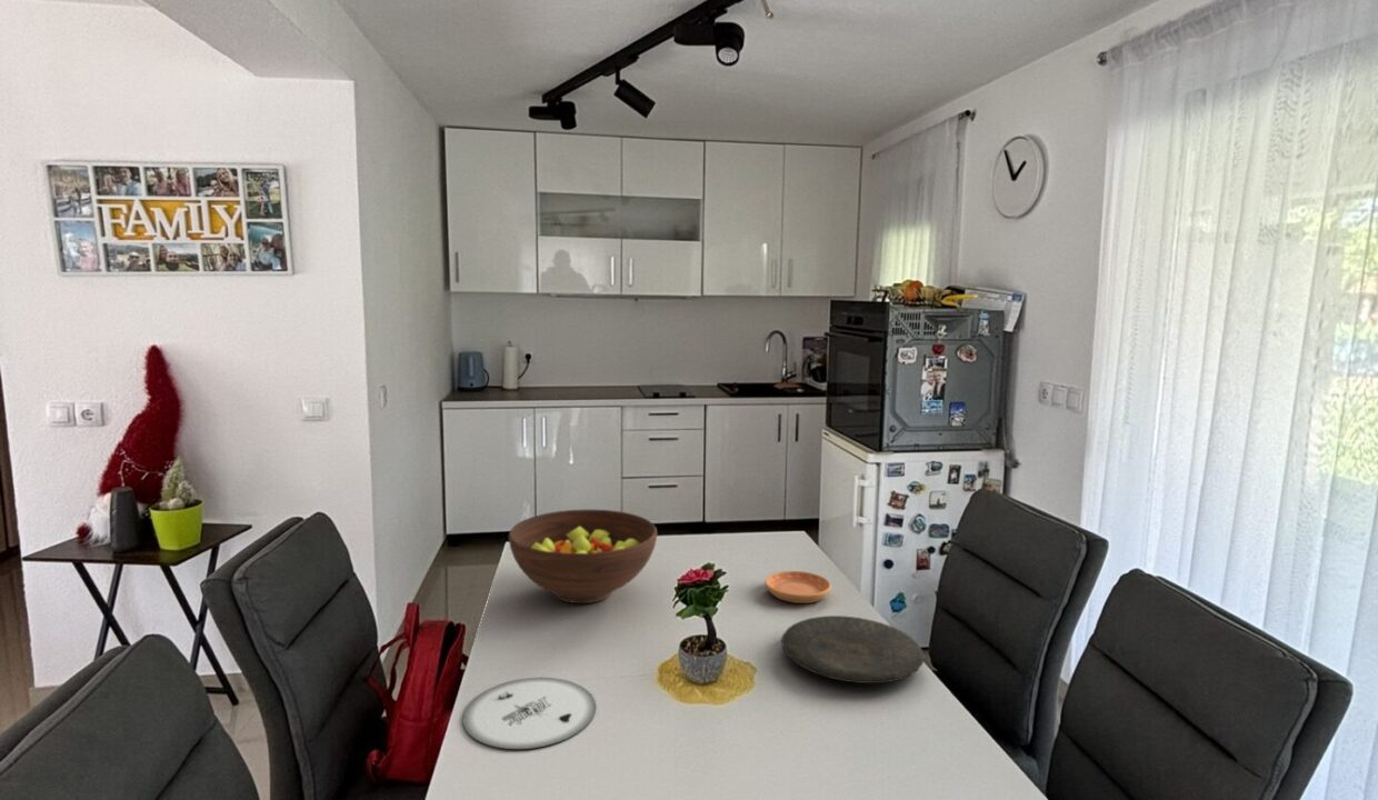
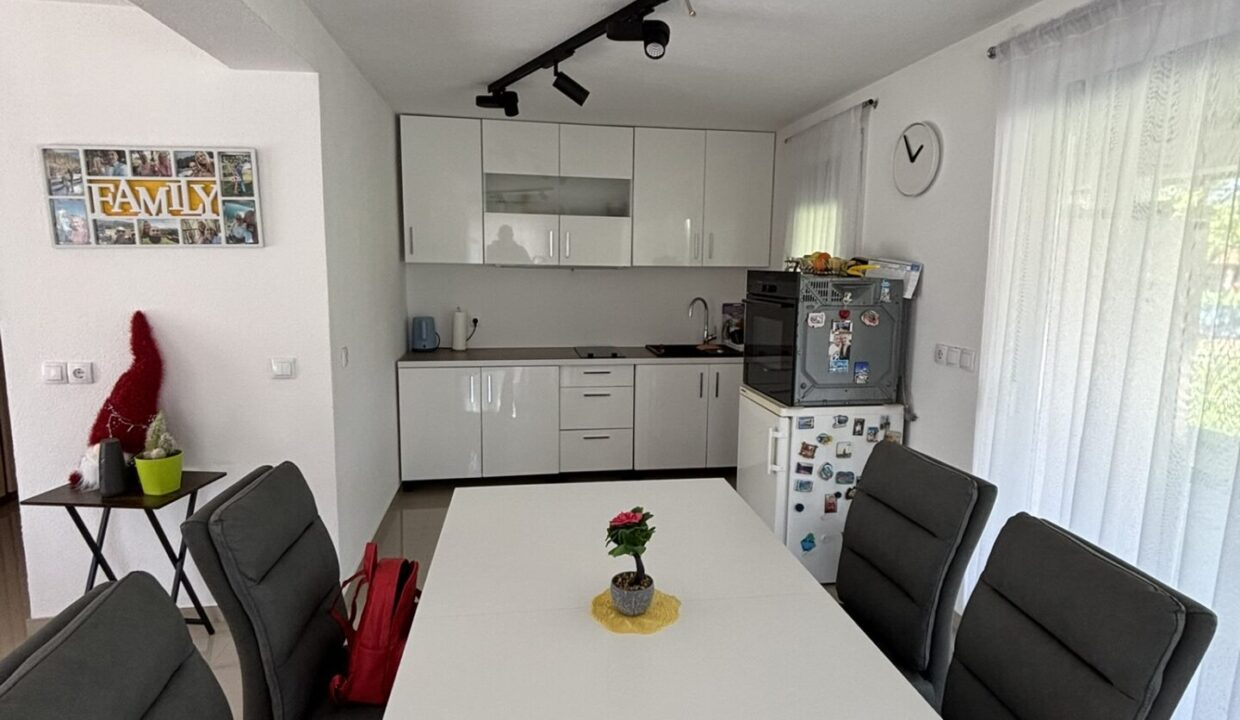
- plate [461,677,597,750]
- fruit bowl [508,508,658,604]
- saucer [763,570,832,604]
- plate [780,614,926,684]
